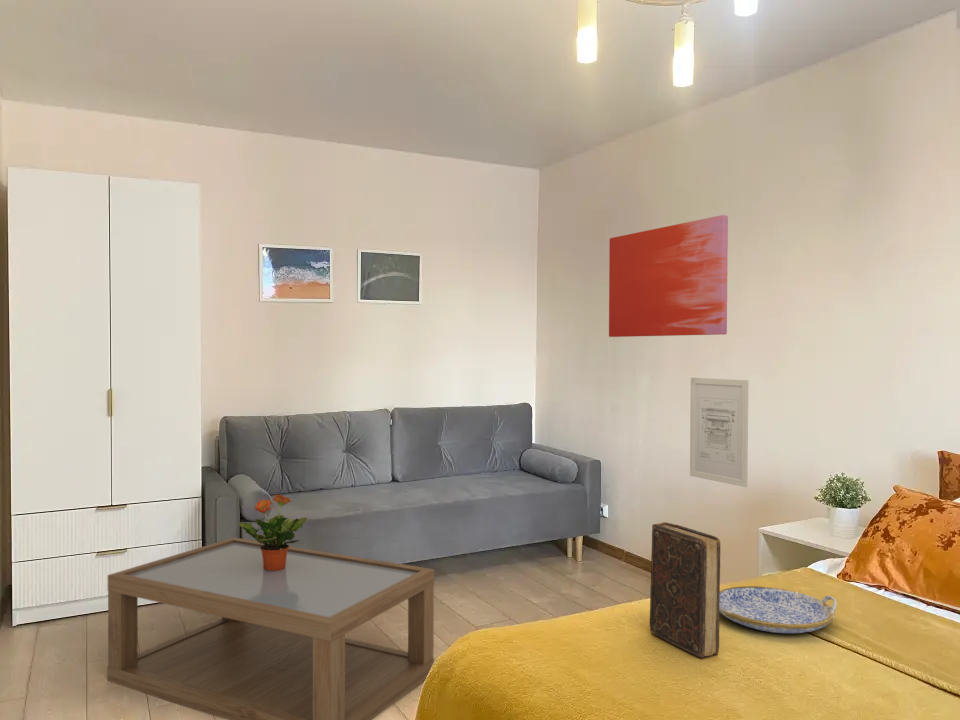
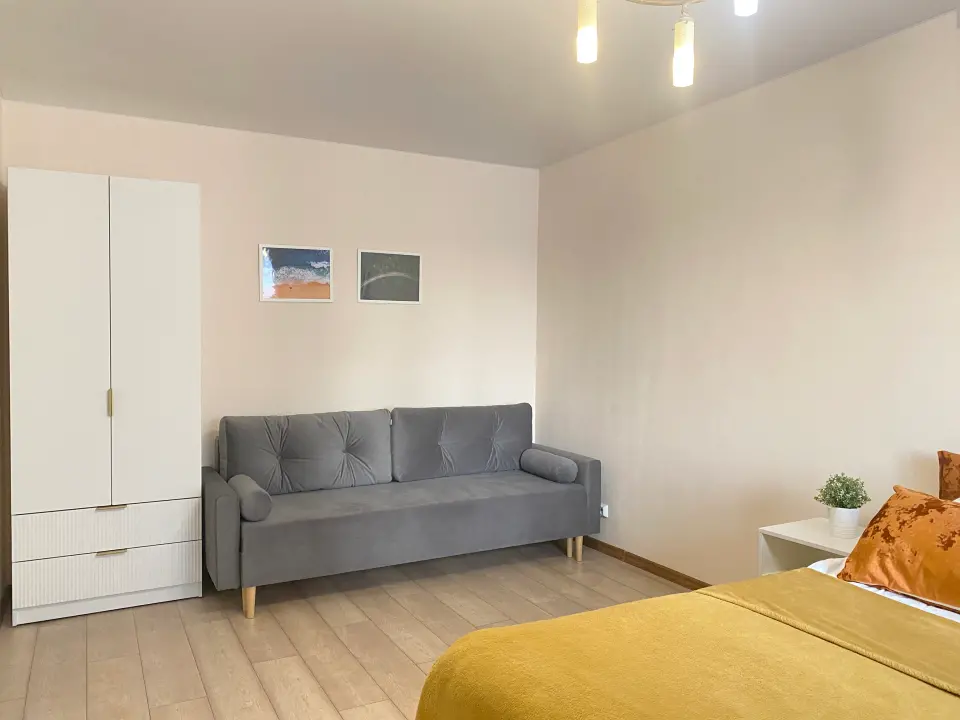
- serving tray [719,585,838,634]
- book [649,521,721,659]
- wall art [689,377,749,488]
- coffee table [107,536,435,720]
- potted plant [237,493,308,571]
- wall art [608,214,729,338]
